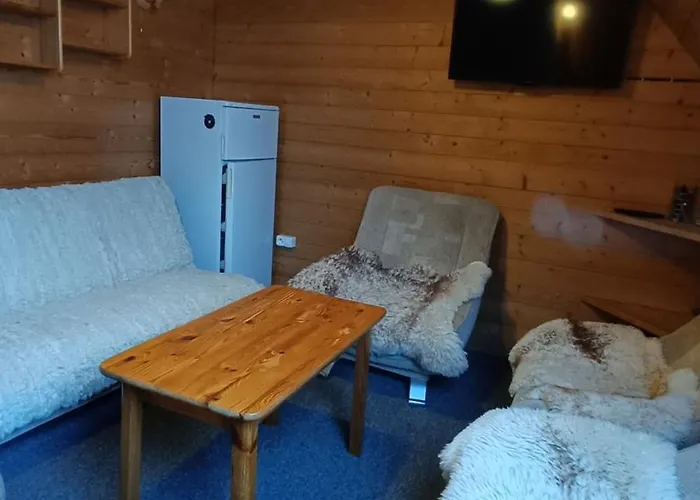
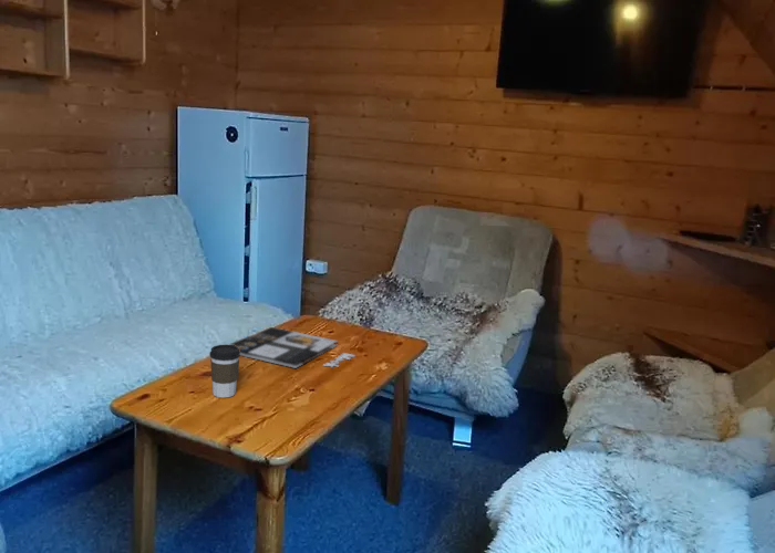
+ magazine [227,326,356,369]
+ coffee cup [208,344,241,399]
